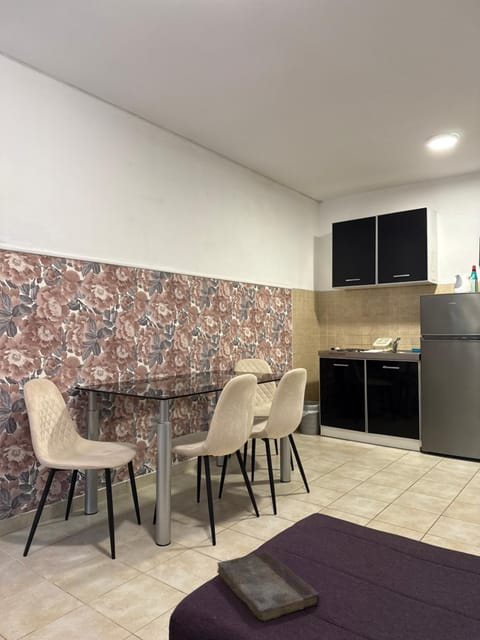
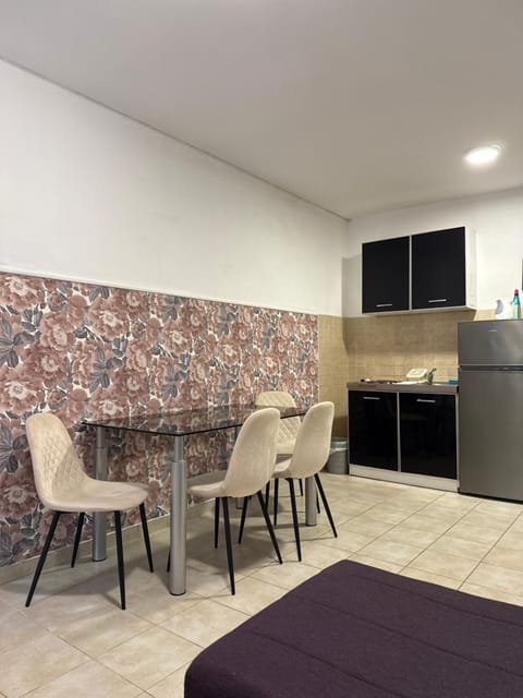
- book [216,550,321,622]
